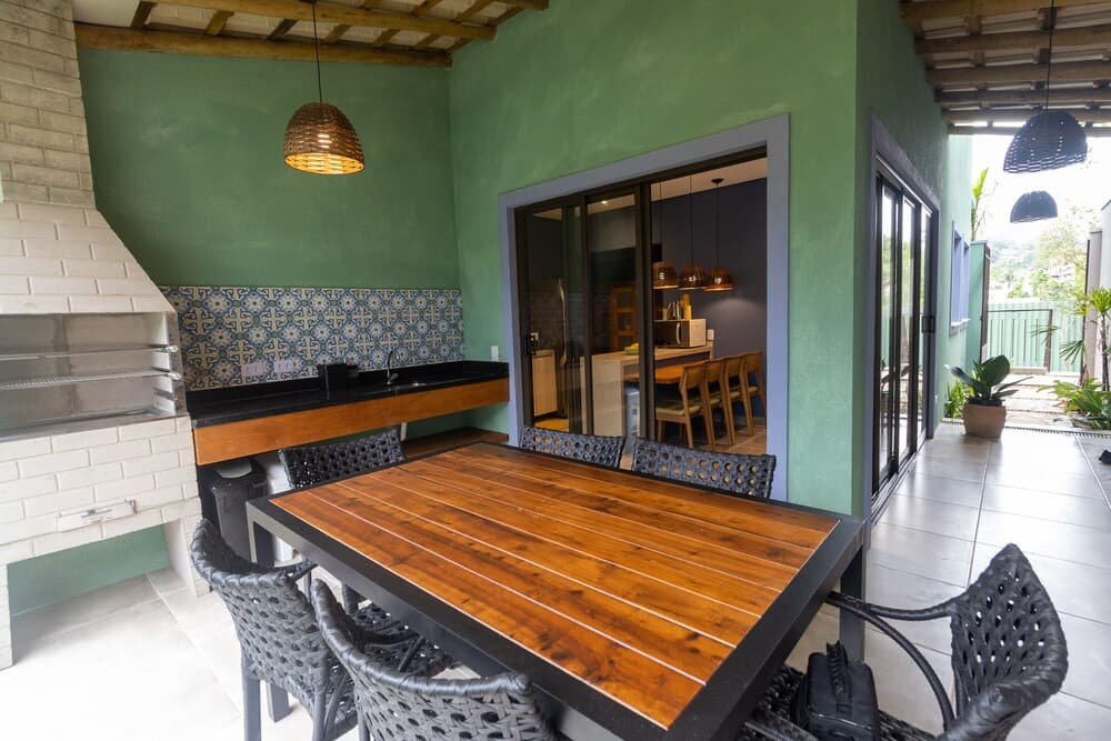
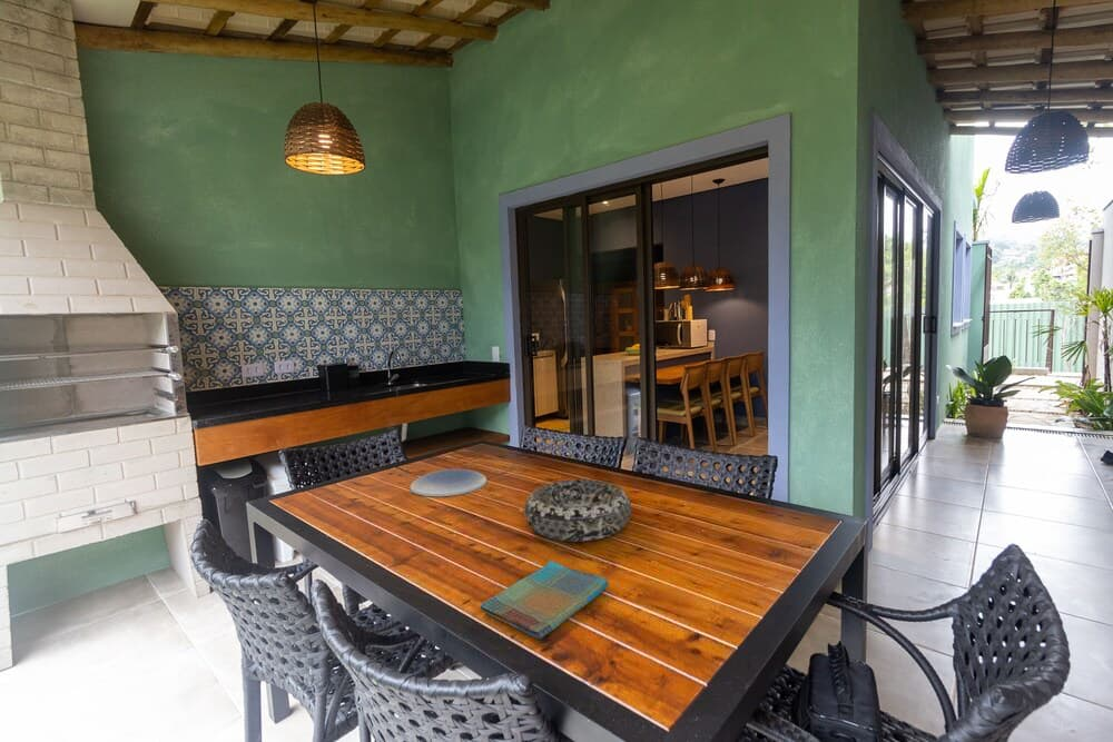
+ dish towel [479,560,610,640]
+ plate [408,468,489,497]
+ decorative bowl [523,478,632,543]
